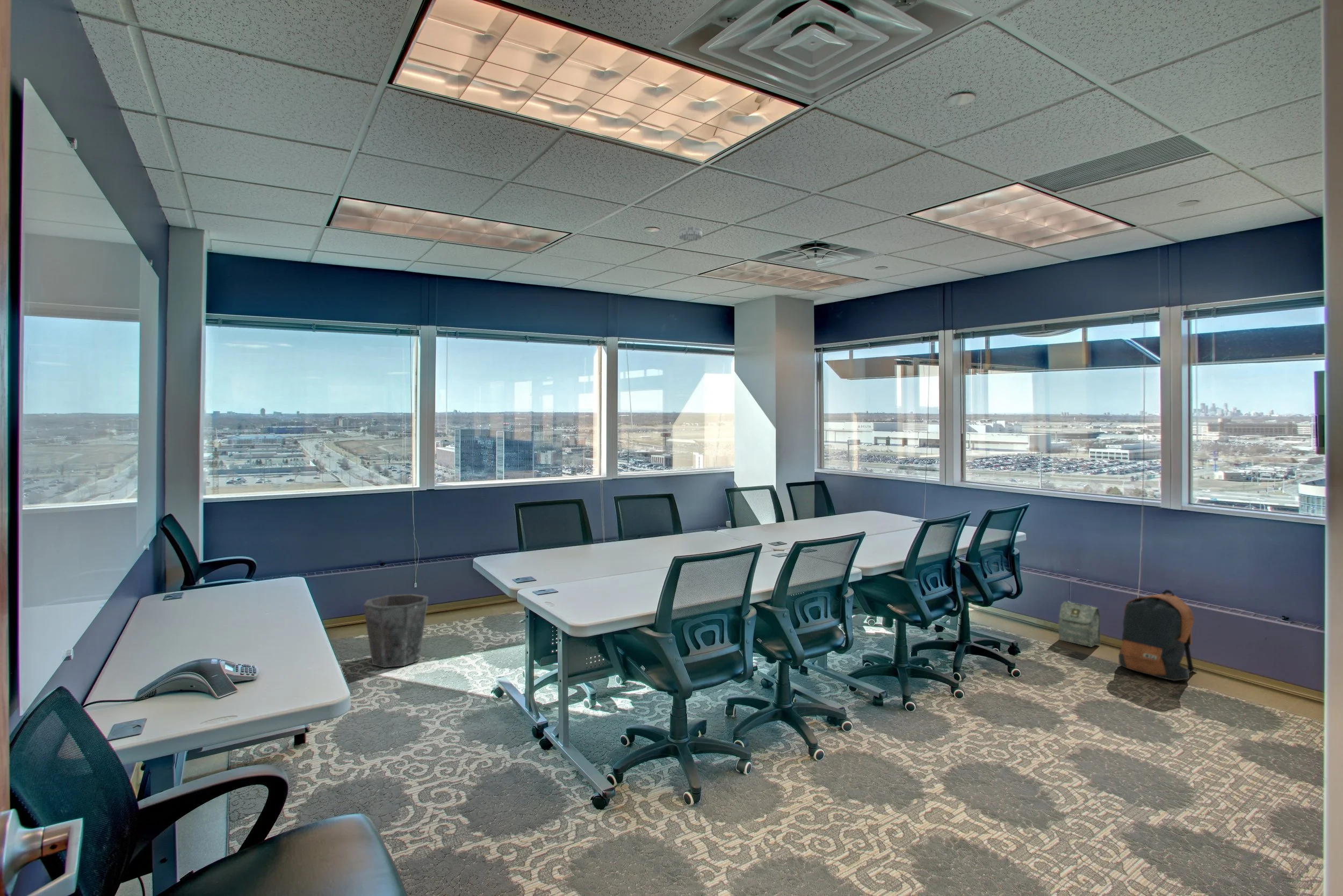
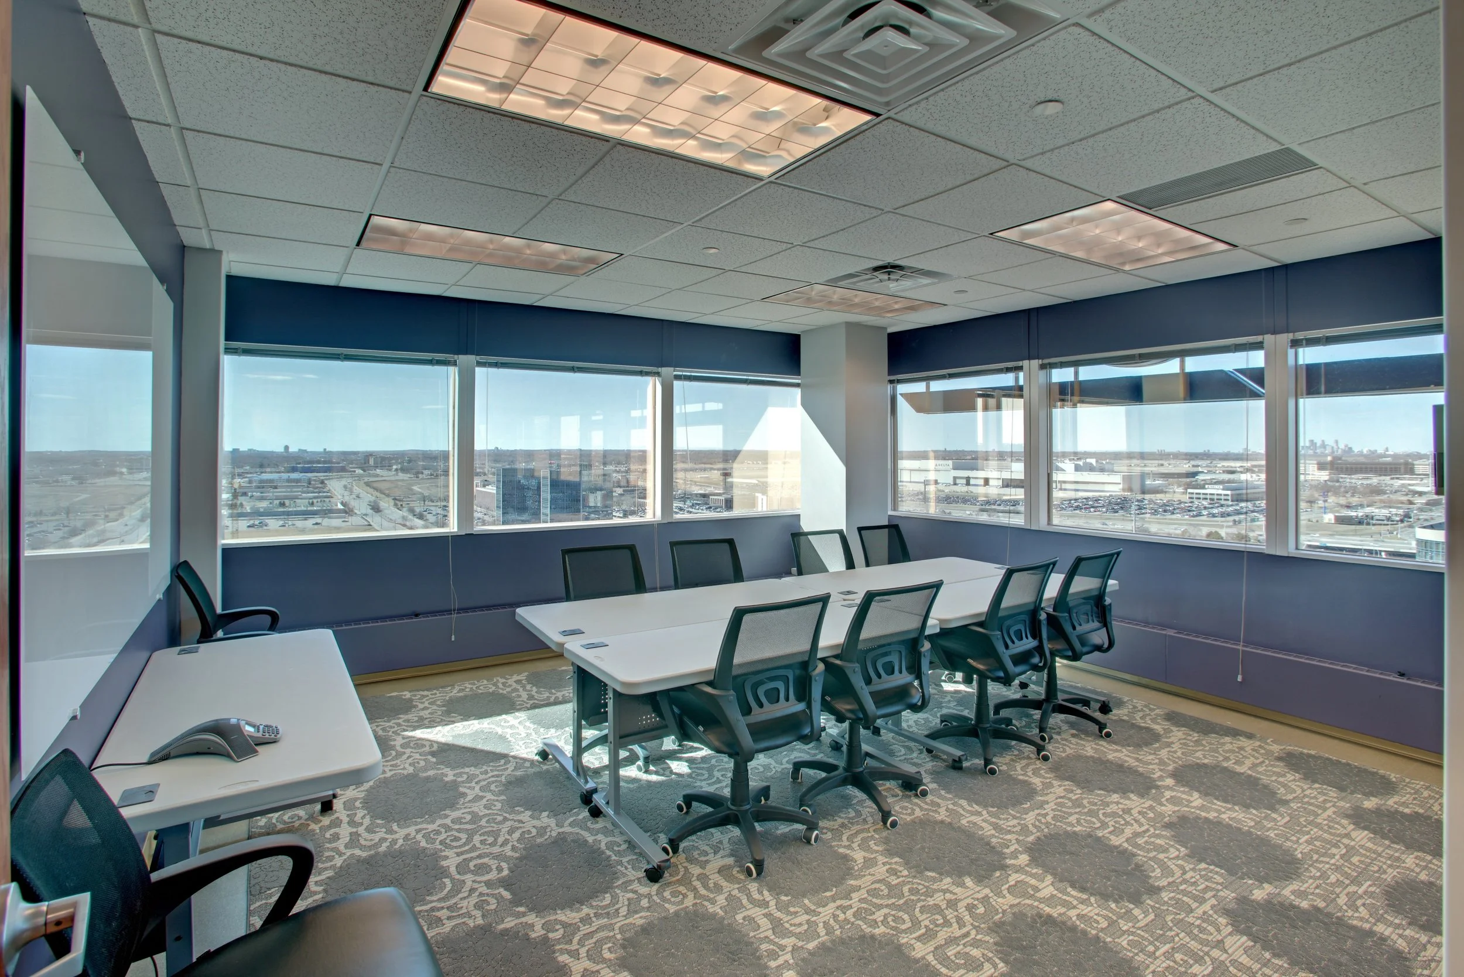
- smoke detector [678,225,703,242]
- waste bin [363,594,429,668]
- backpack [1118,589,1197,682]
- bag [1058,601,1101,648]
